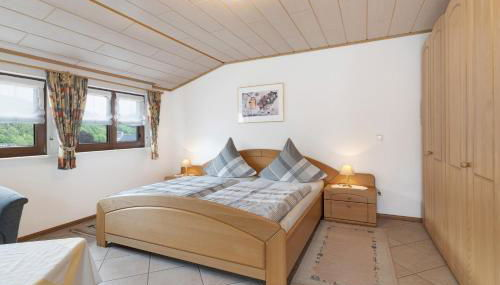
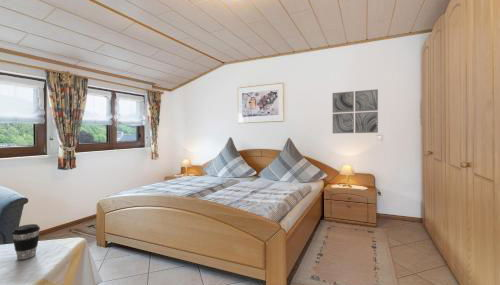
+ wall art [332,88,379,134]
+ coffee cup [11,223,41,260]
